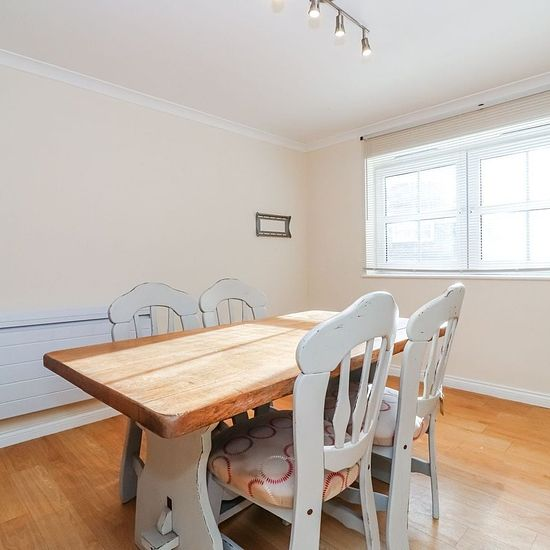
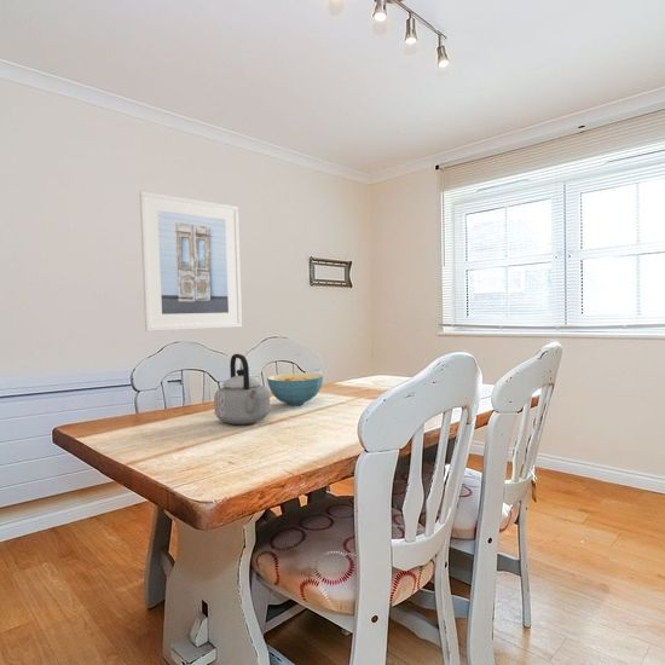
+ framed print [138,190,243,332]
+ cereal bowl [266,372,324,406]
+ teapot [213,353,271,426]
